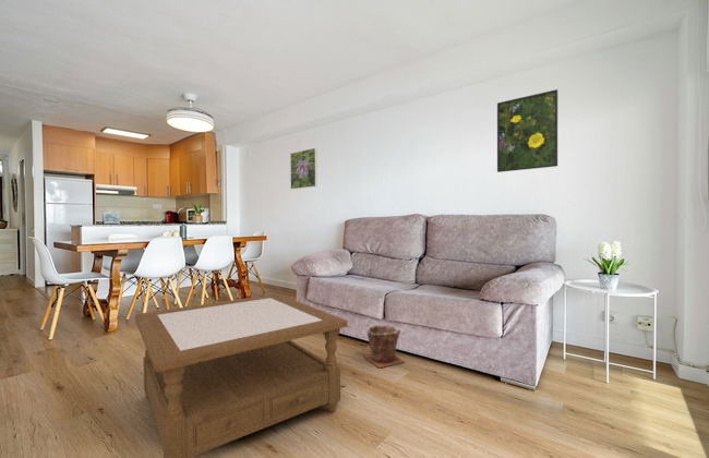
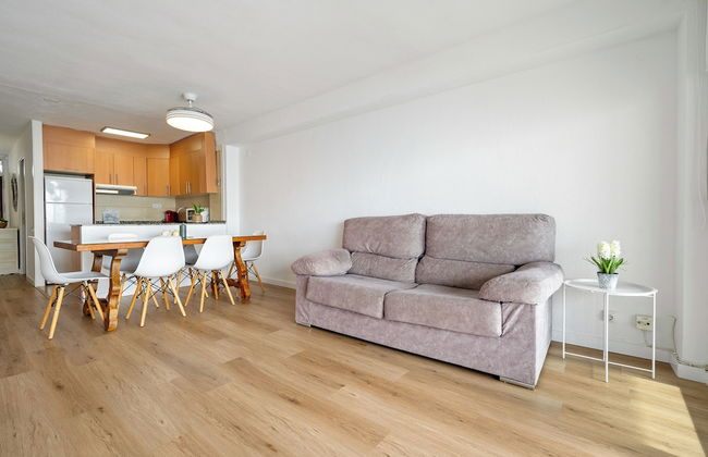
- coffee table [134,293,349,458]
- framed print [289,147,319,190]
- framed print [496,88,558,173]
- plant pot [363,324,406,369]
